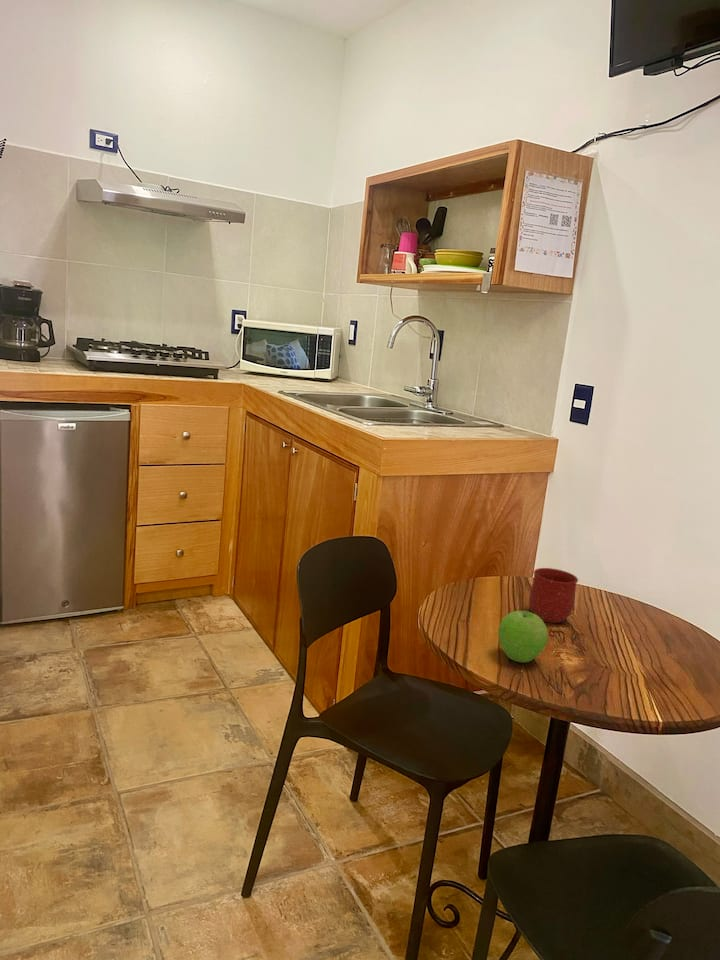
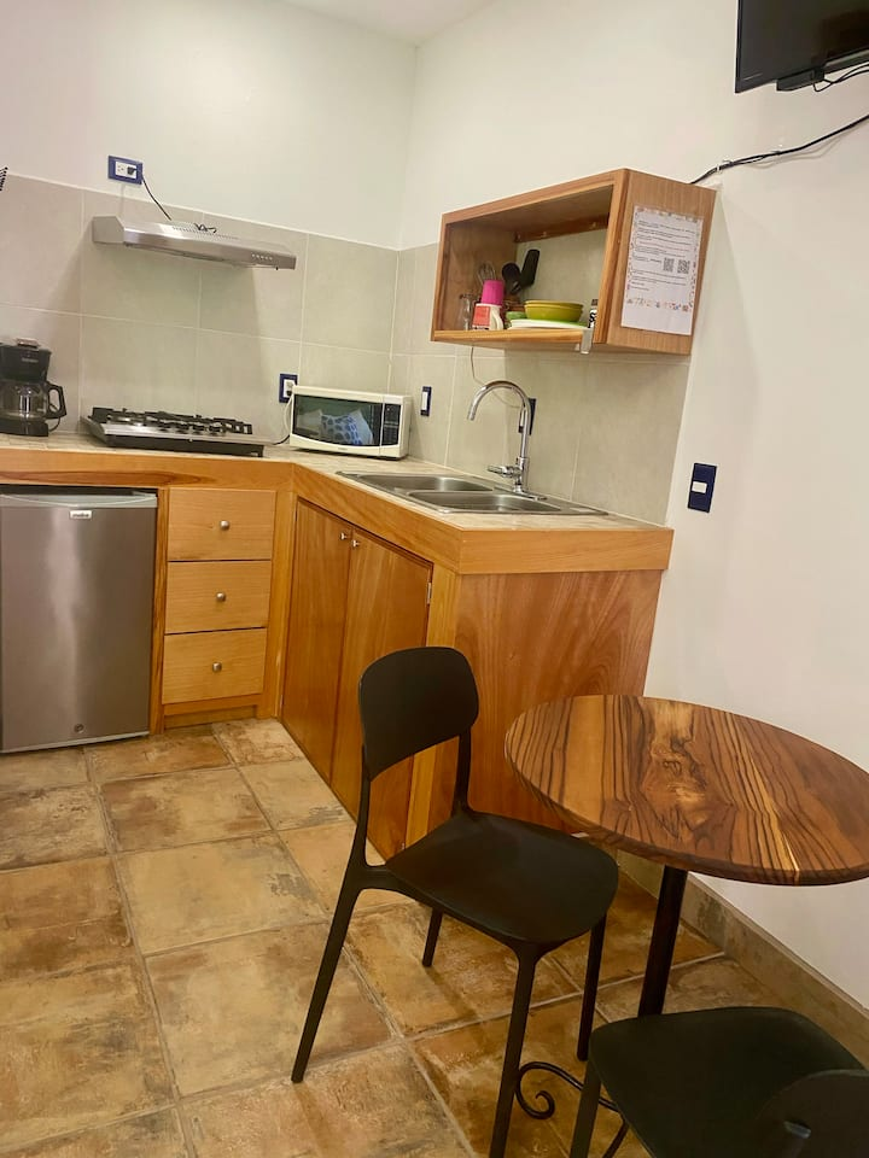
- mug [528,567,579,624]
- fruit [497,610,548,664]
